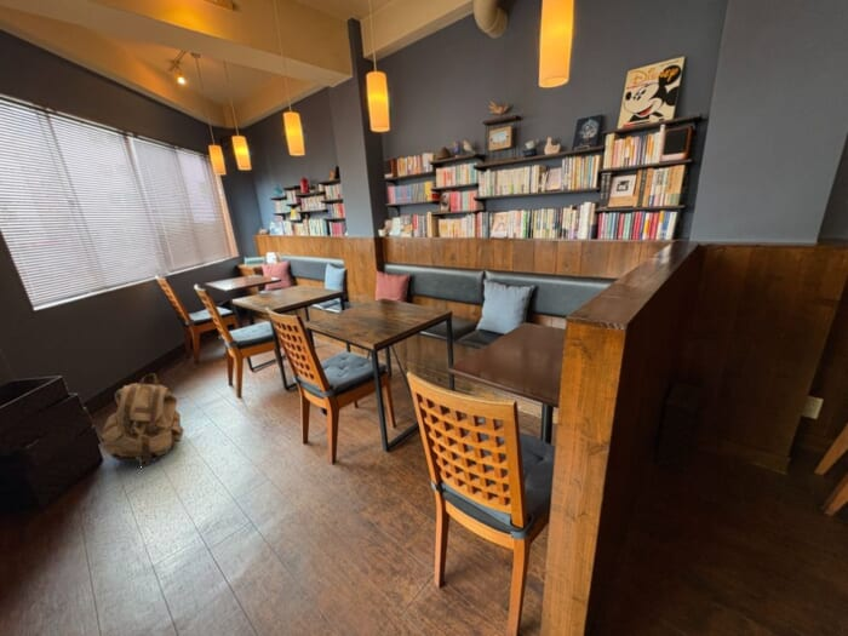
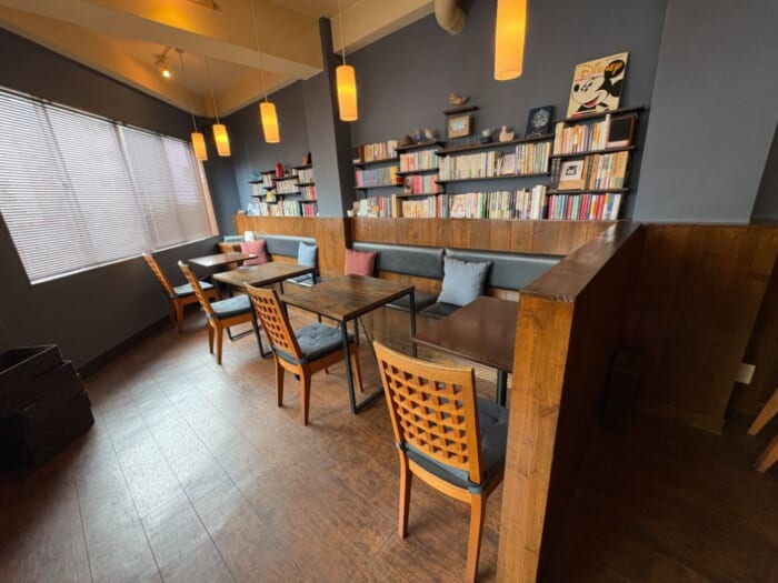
- backpack [99,373,185,466]
